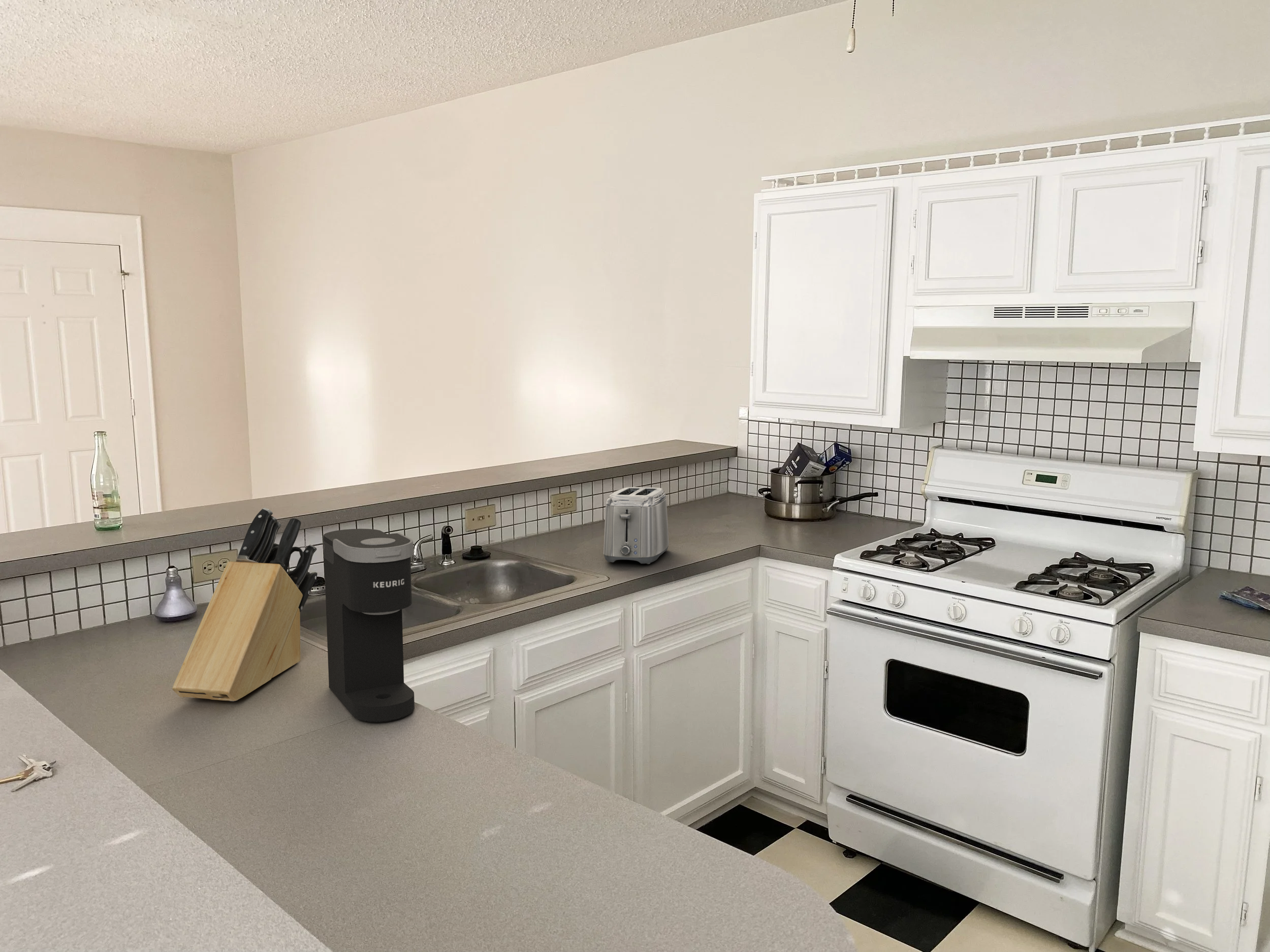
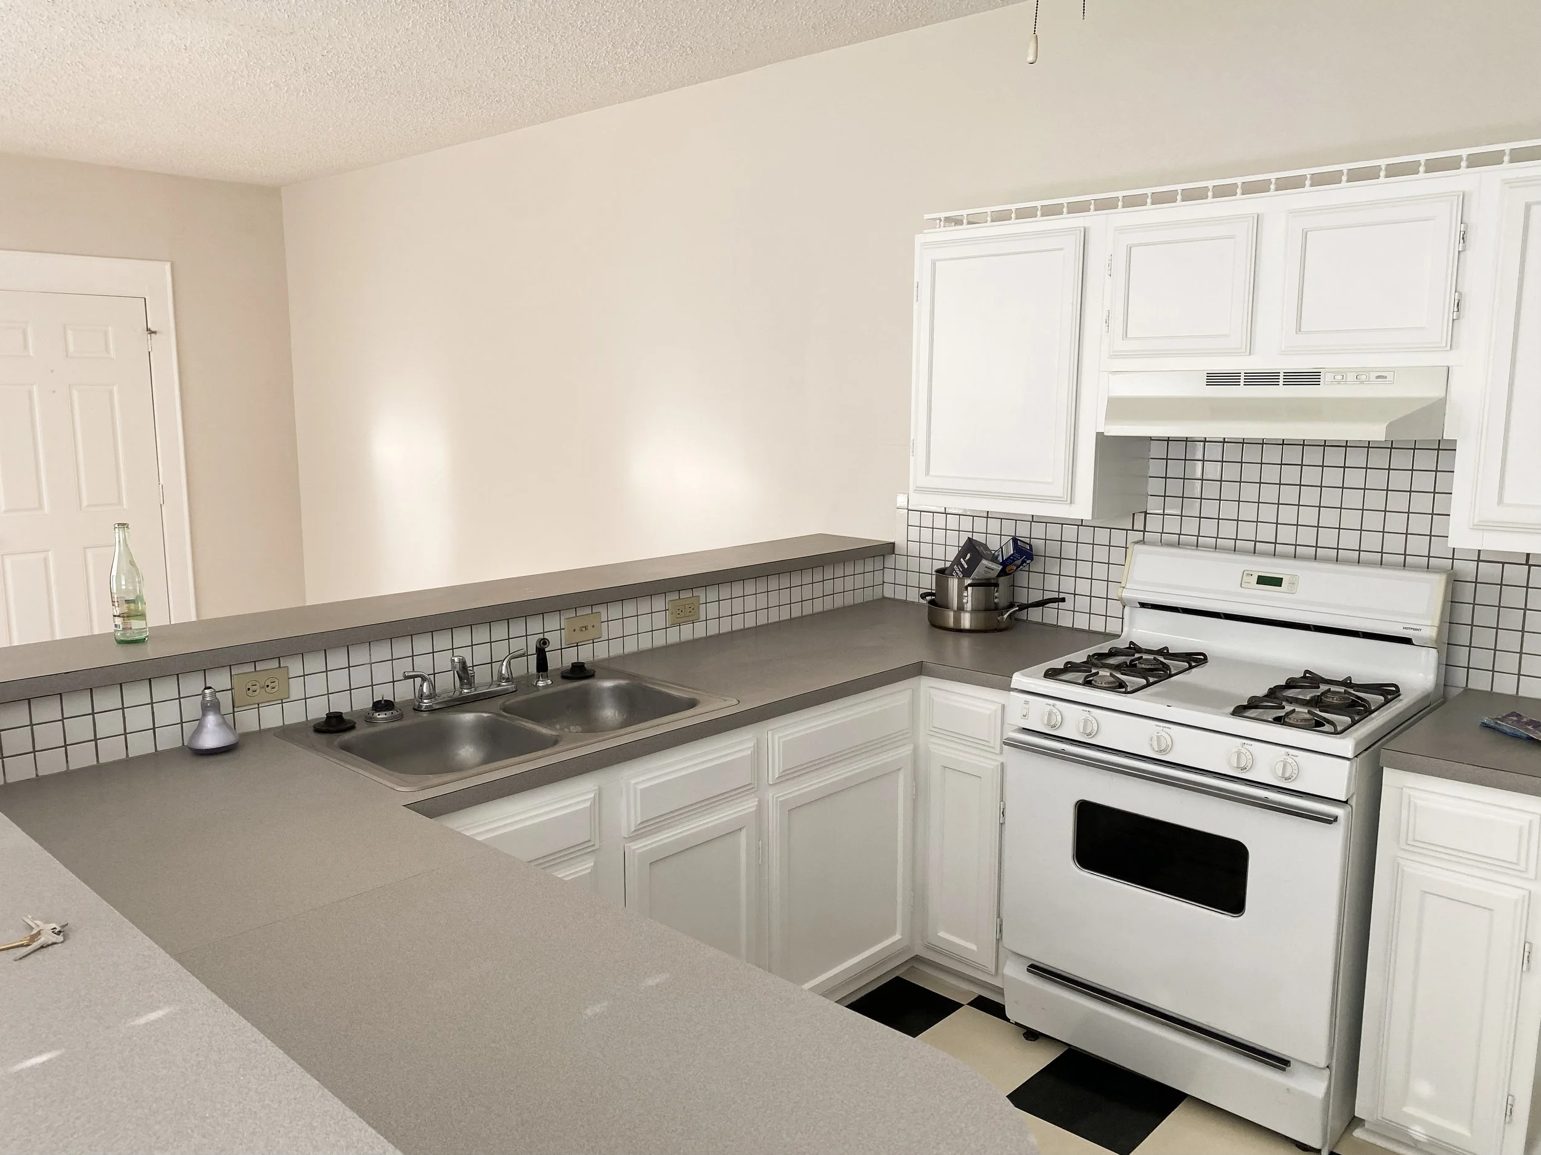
- toaster [603,486,670,565]
- knife block [172,507,317,702]
- coffee maker [323,528,415,723]
